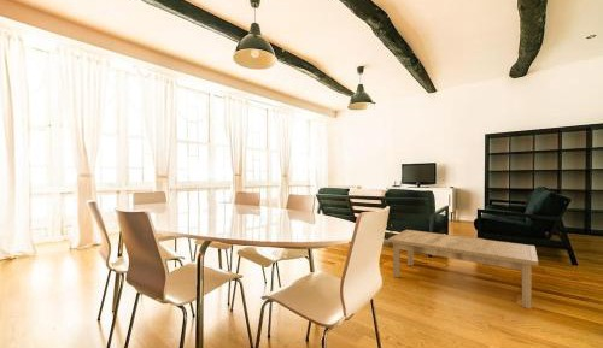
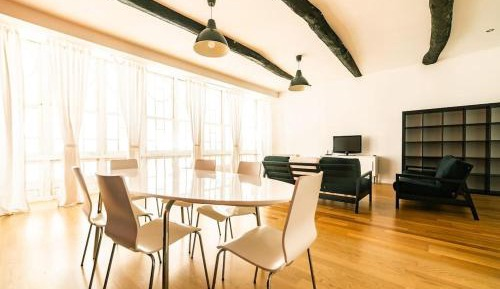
- coffee table [387,229,539,309]
